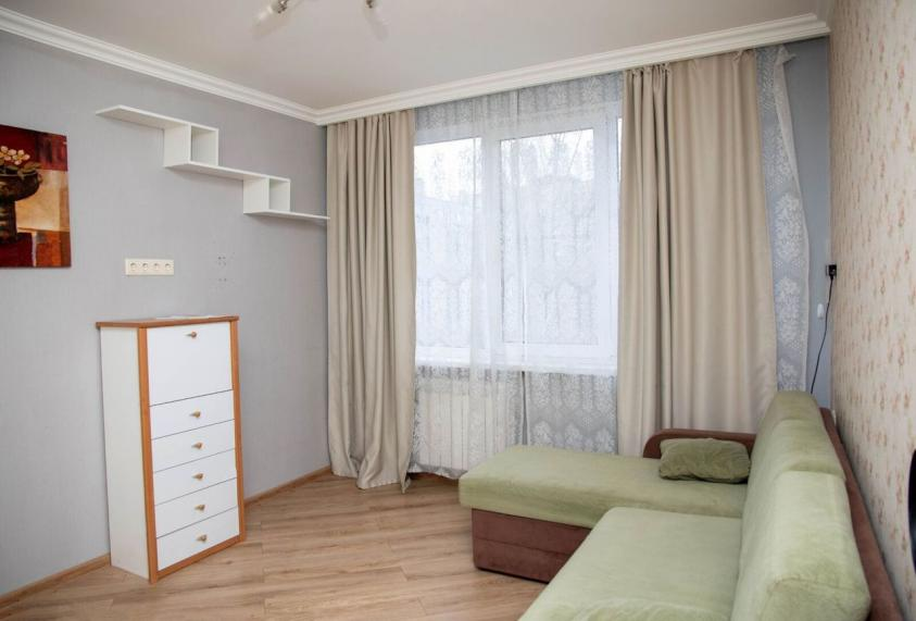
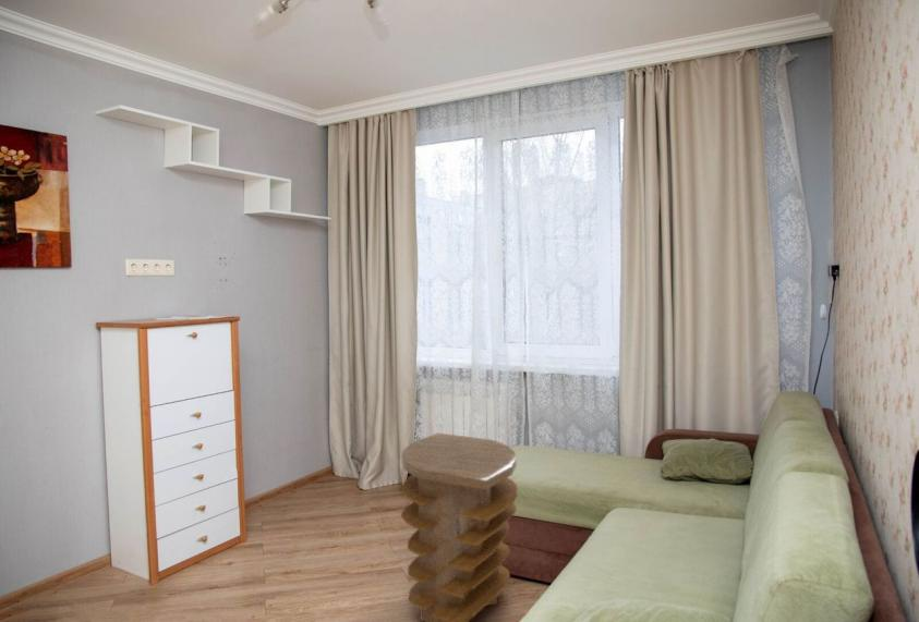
+ side table [400,432,519,622]
